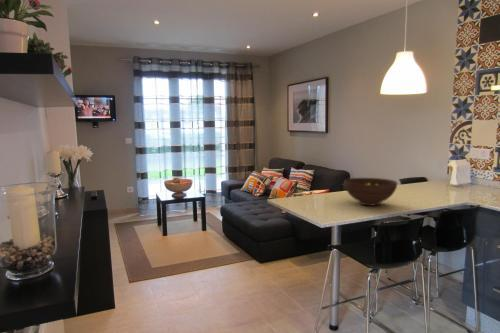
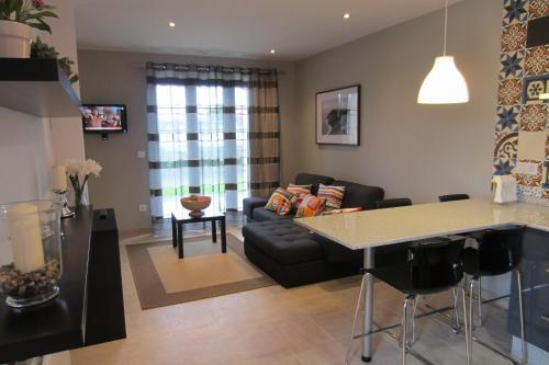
- fruit bowl [343,177,398,207]
